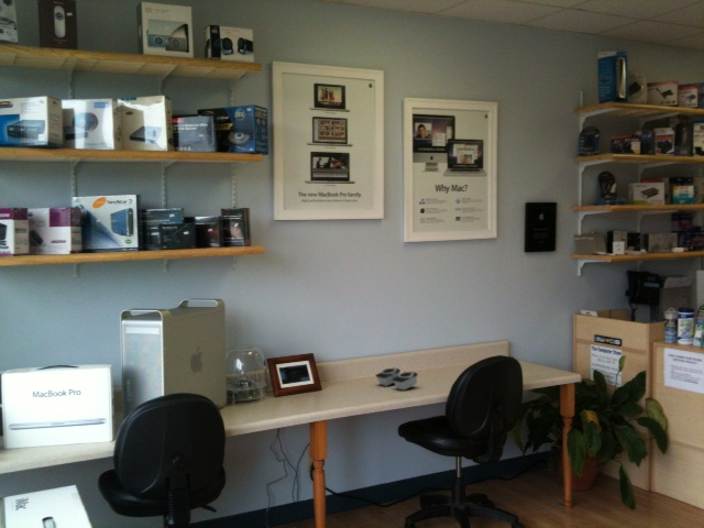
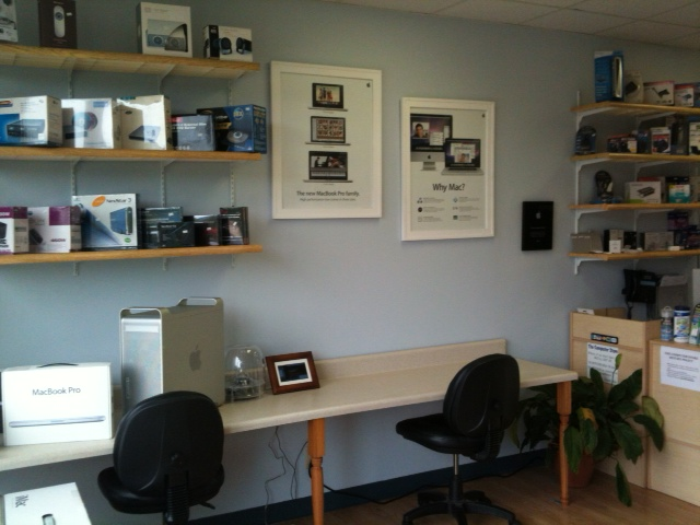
- stereo [374,366,419,392]
